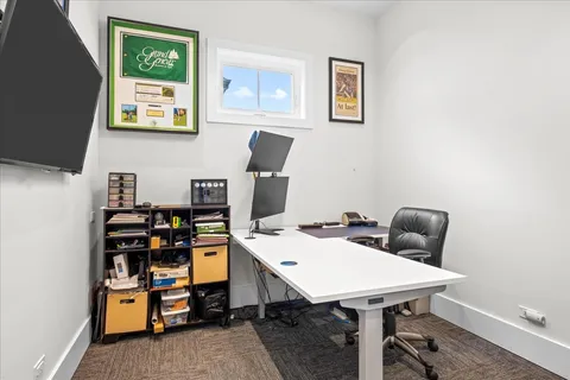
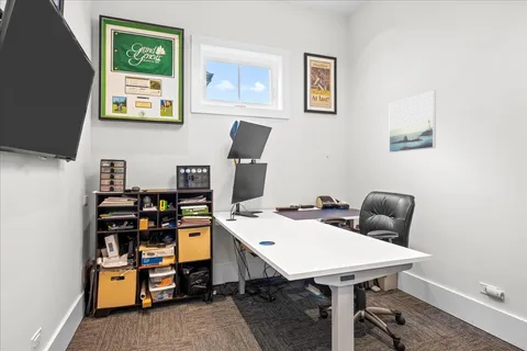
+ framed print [389,89,437,154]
